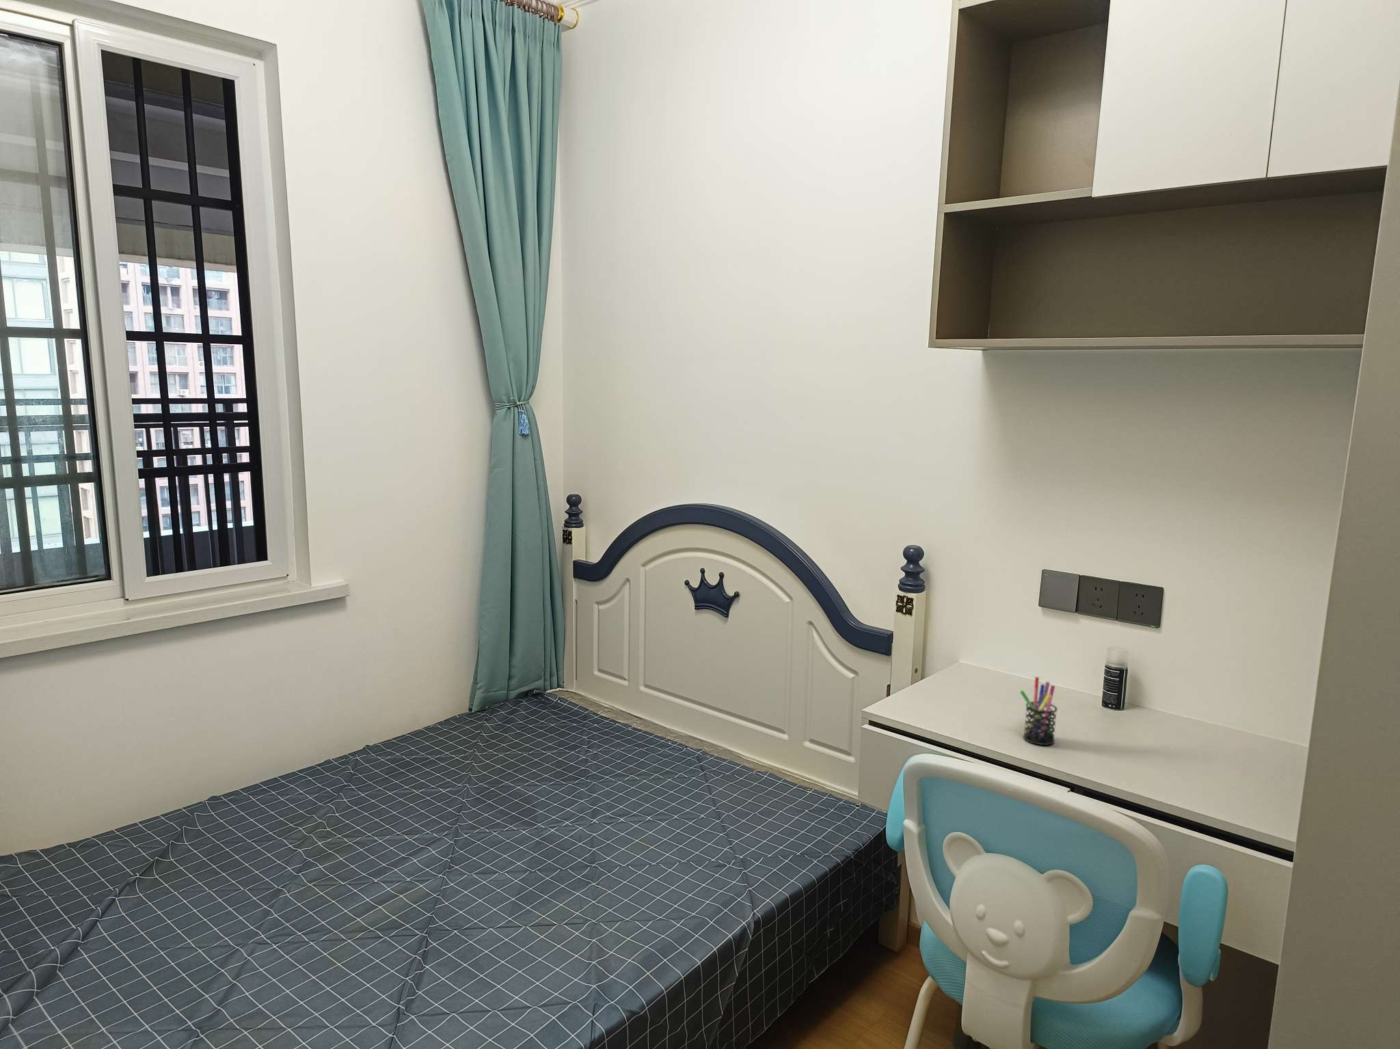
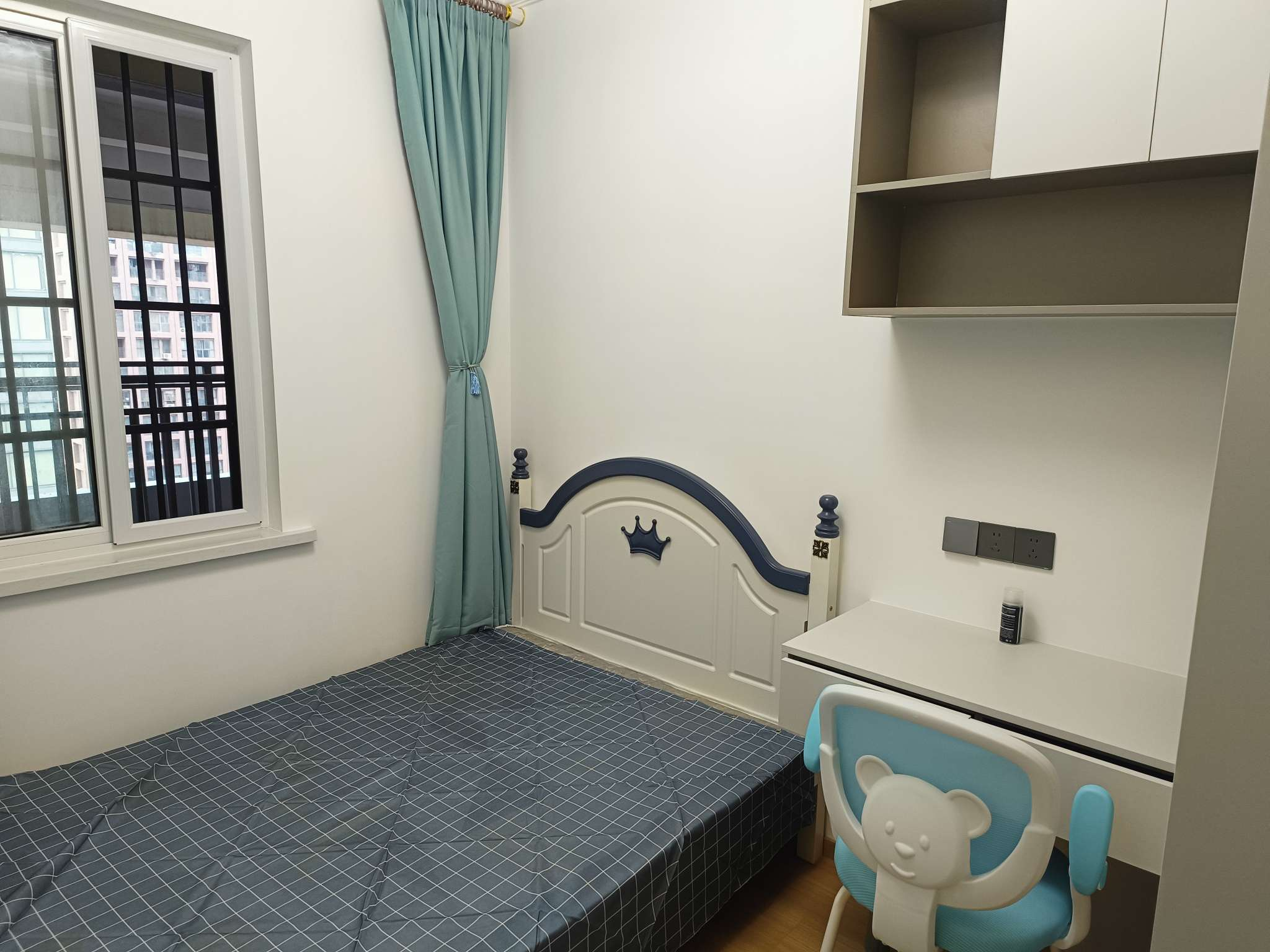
- pen holder [1020,677,1058,746]
